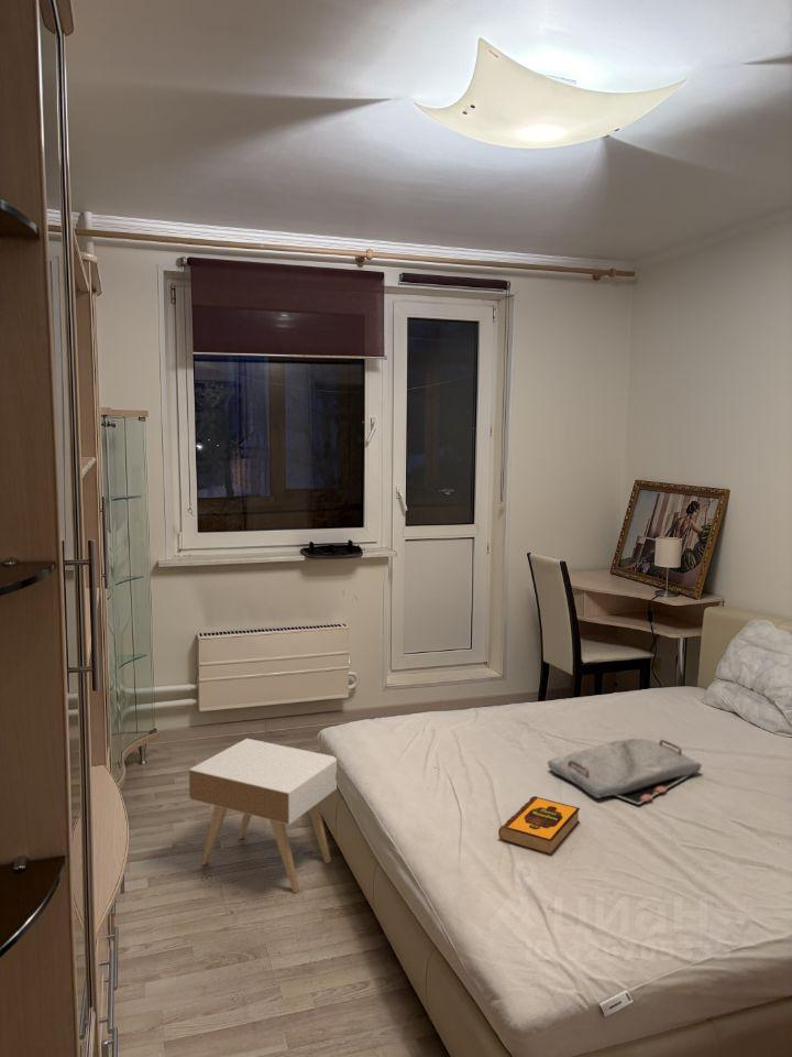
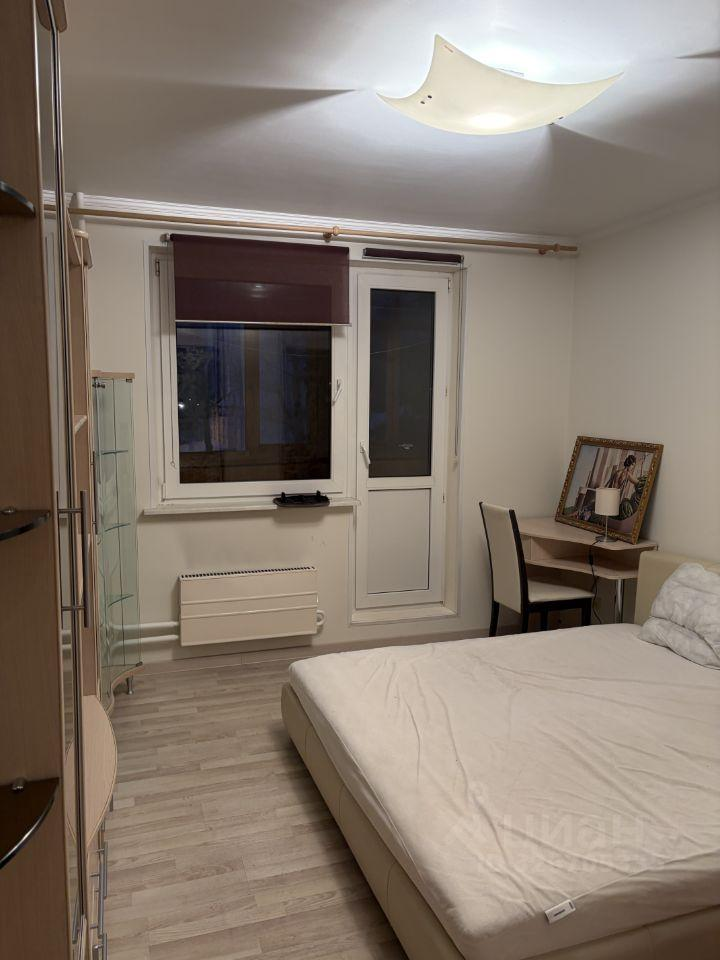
- nightstand [188,738,338,894]
- serving tray [547,738,703,806]
- hardback book [497,795,581,857]
